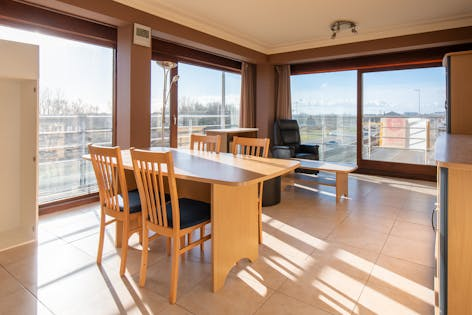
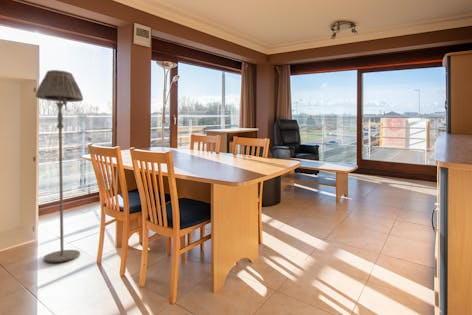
+ floor lamp [35,69,84,263]
